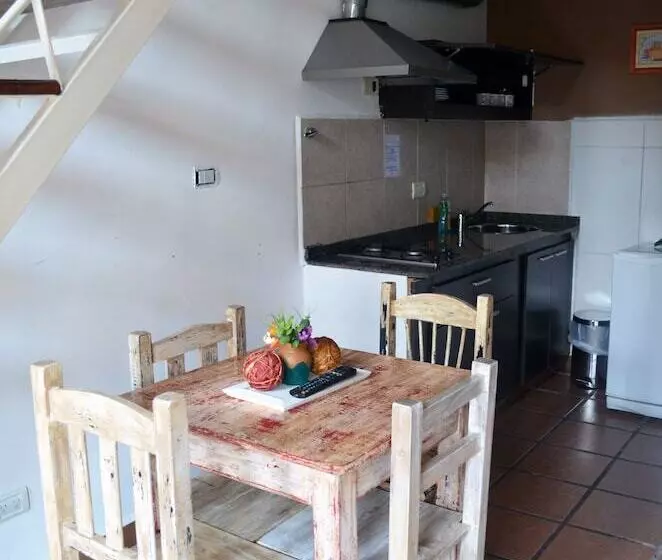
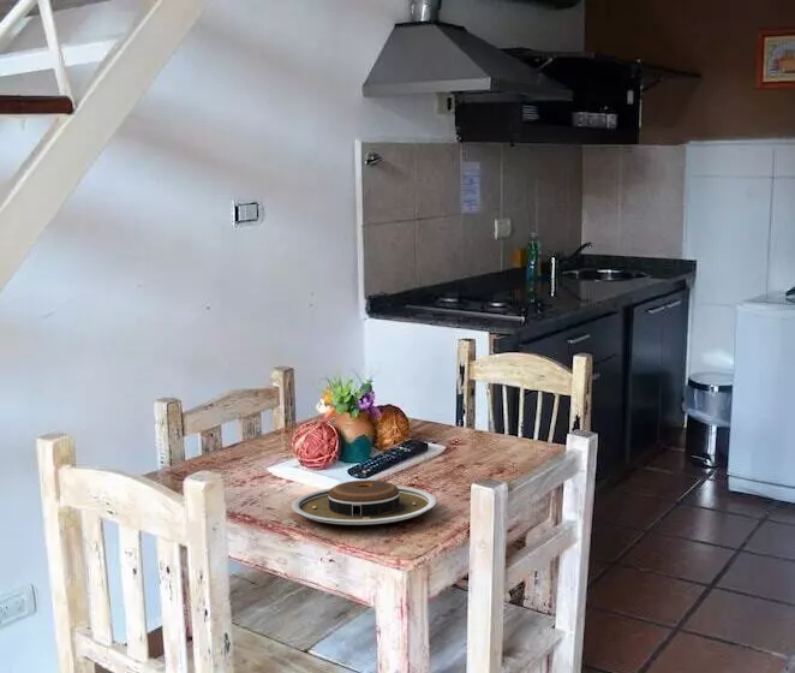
+ plate [291,480,437,526]
